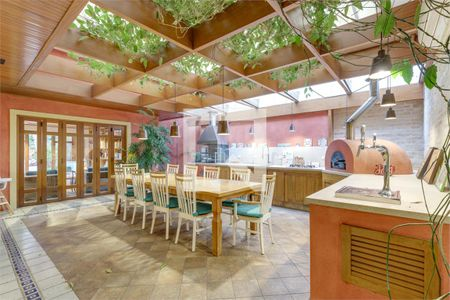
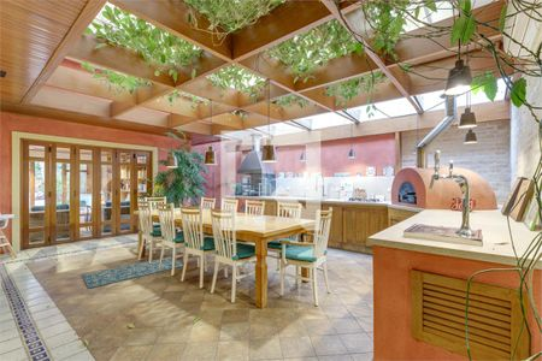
+ rug [81,255,184,290]
